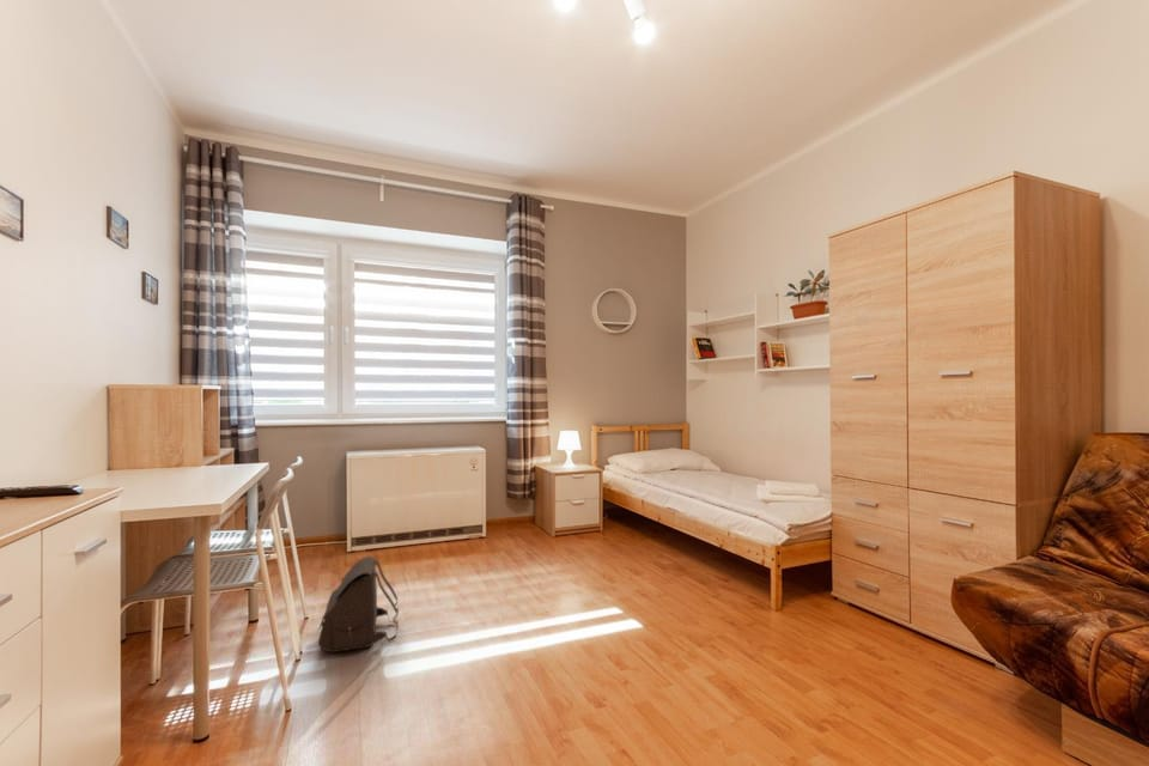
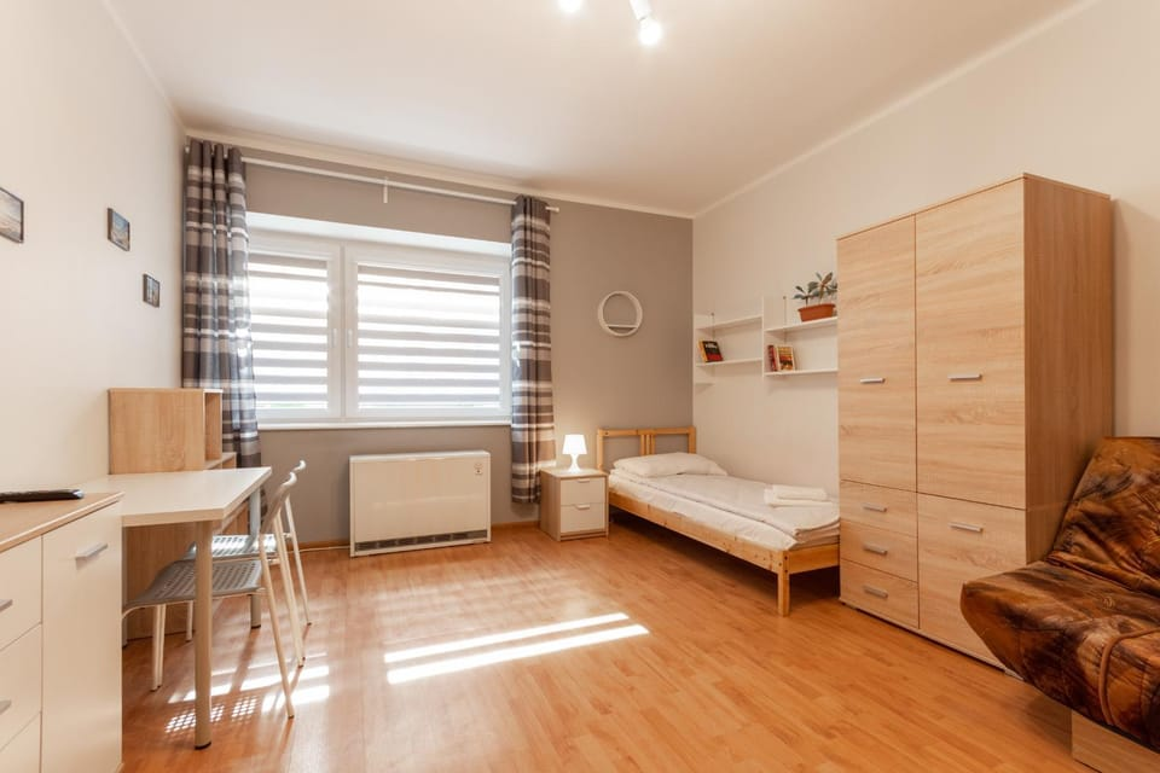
- satchel [317,555,400,653]
